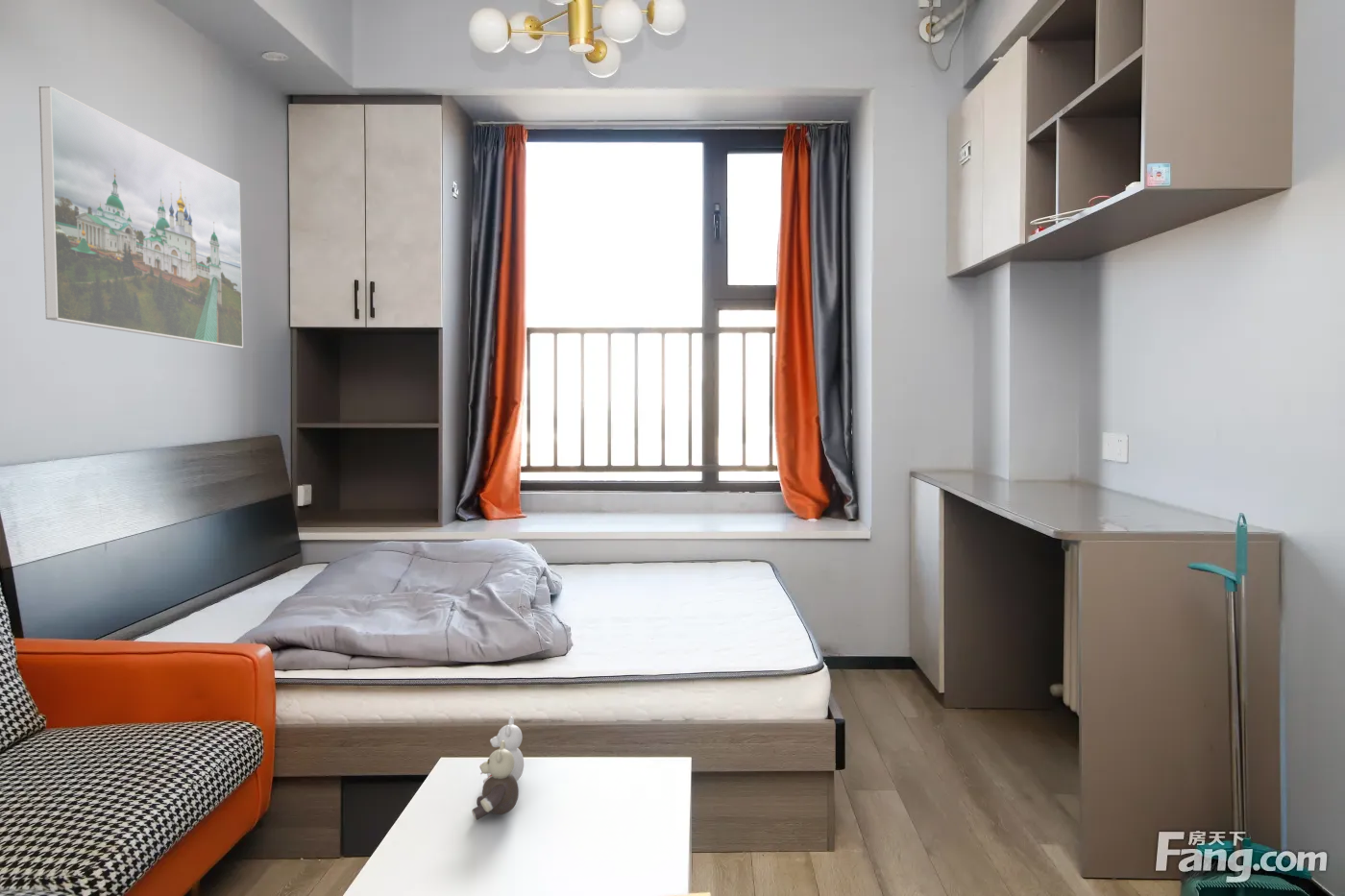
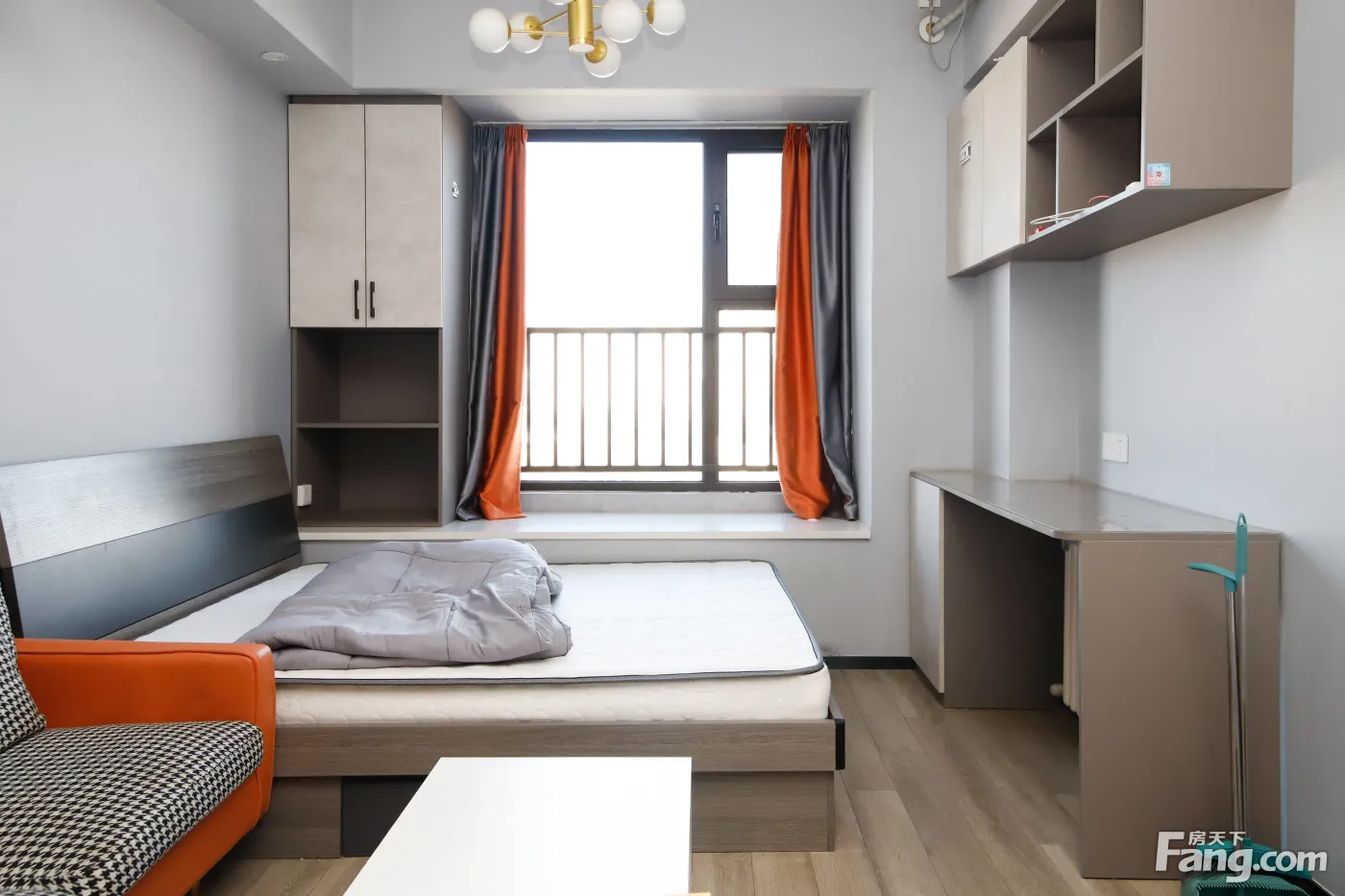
- teddy bear [471,715,525,821]
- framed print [38,85,244,349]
